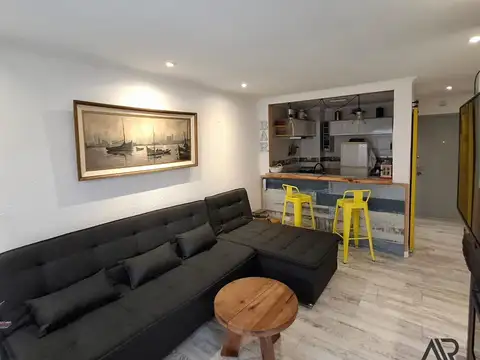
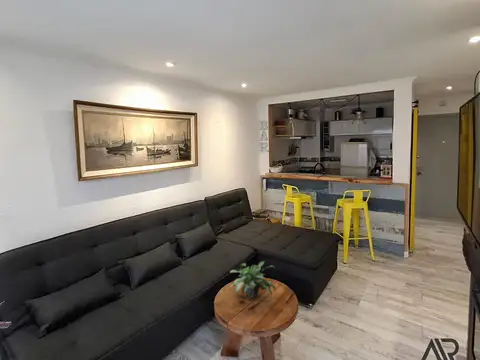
+ potted plant [229,260,277,300]
